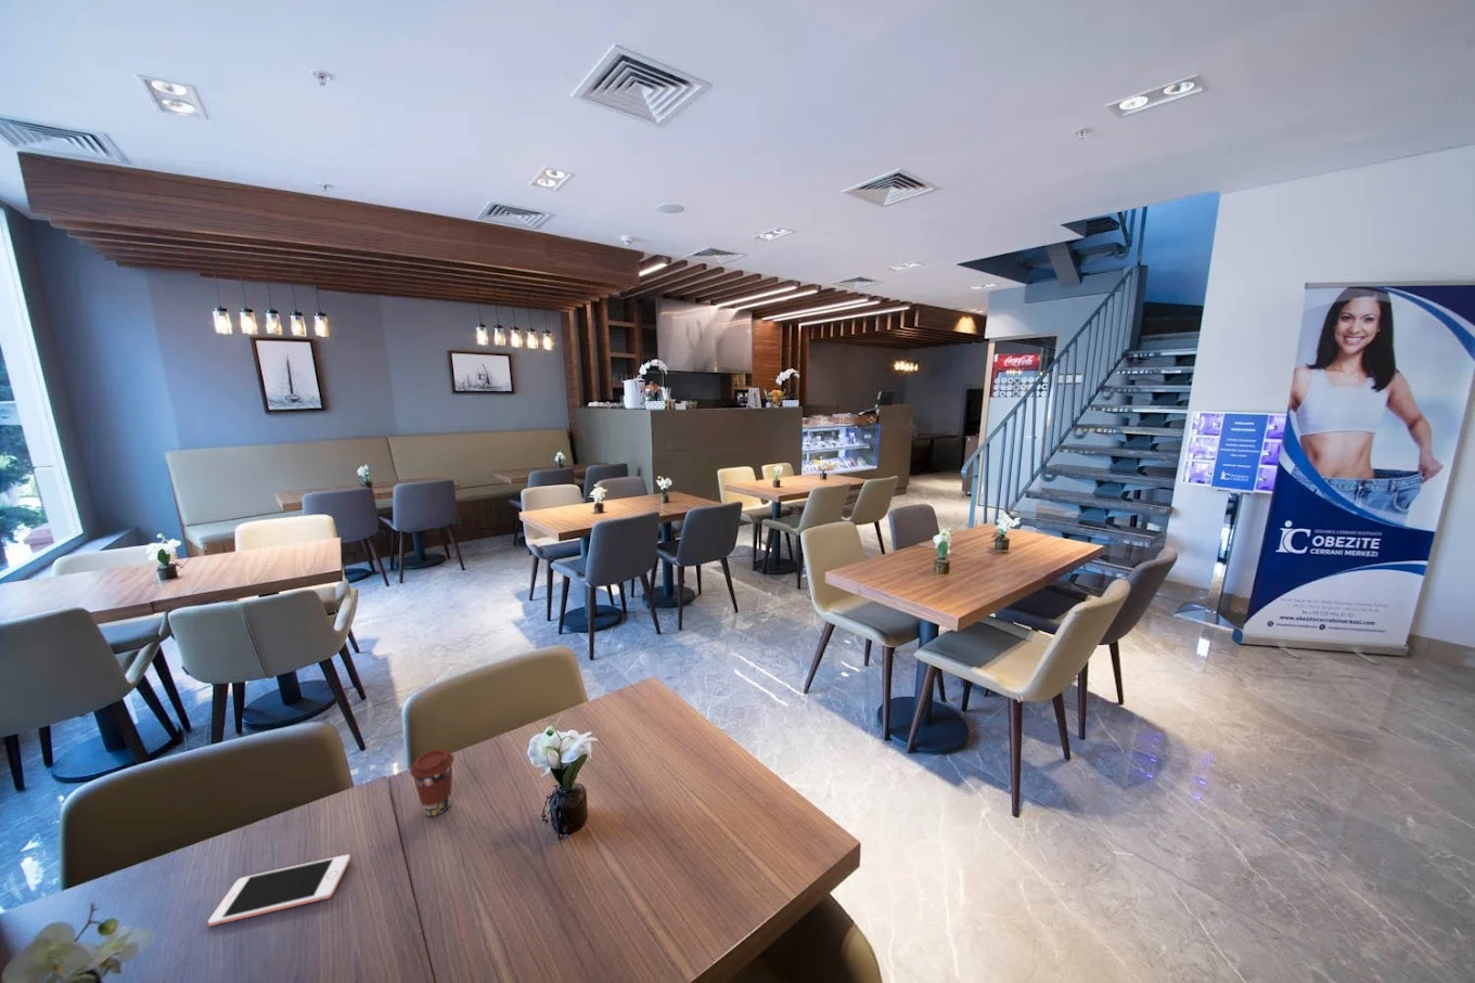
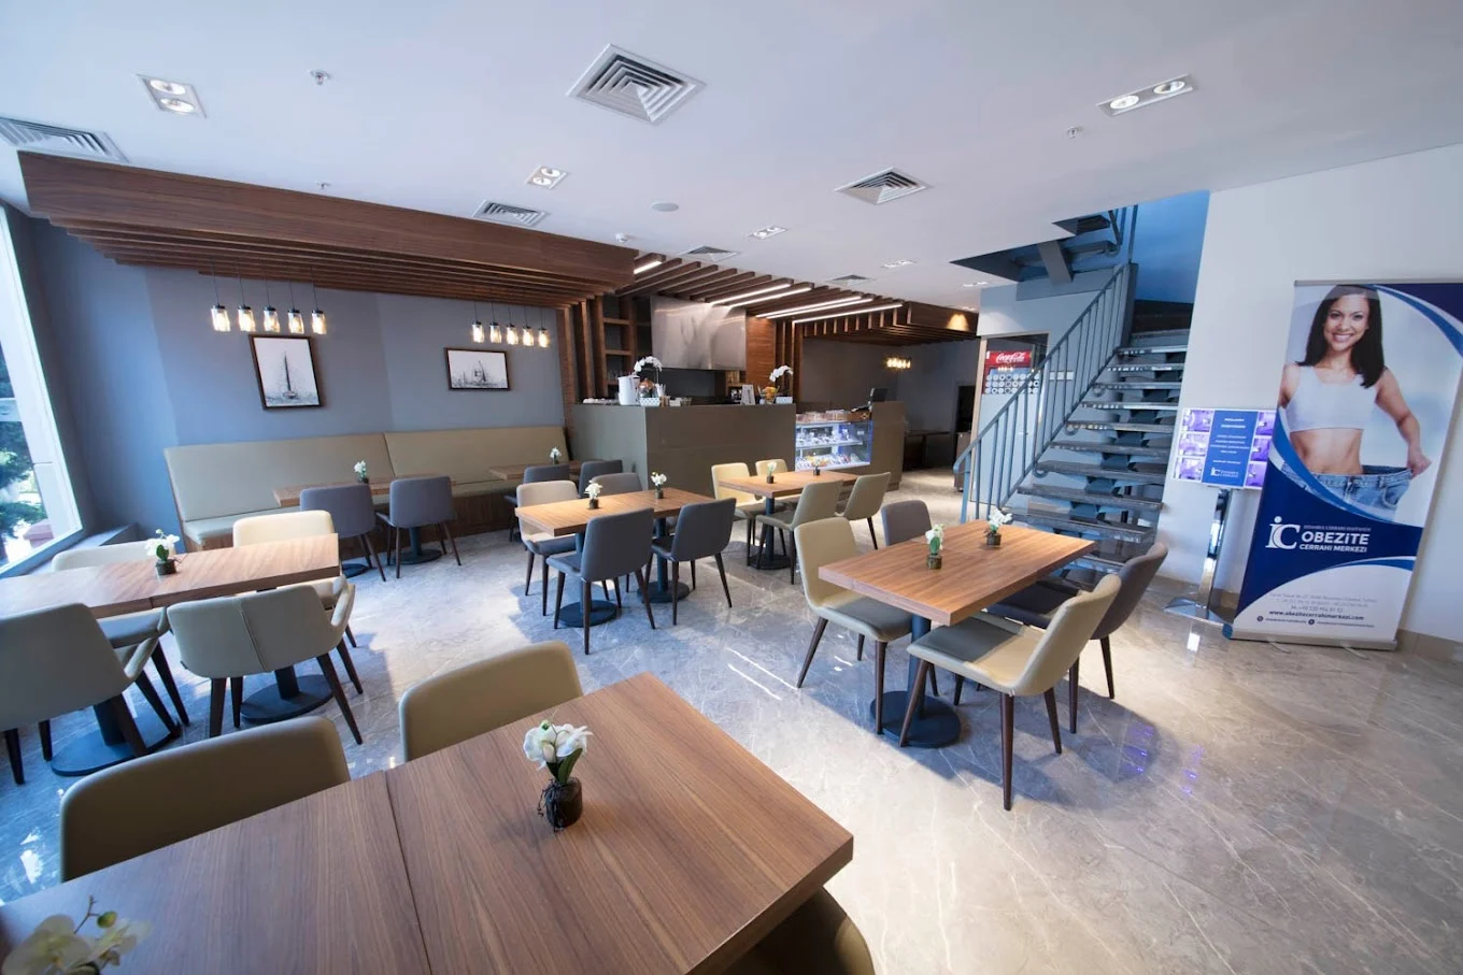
- cell phone [207,852,351,928]
- coffee cup [409,748,455,817]
